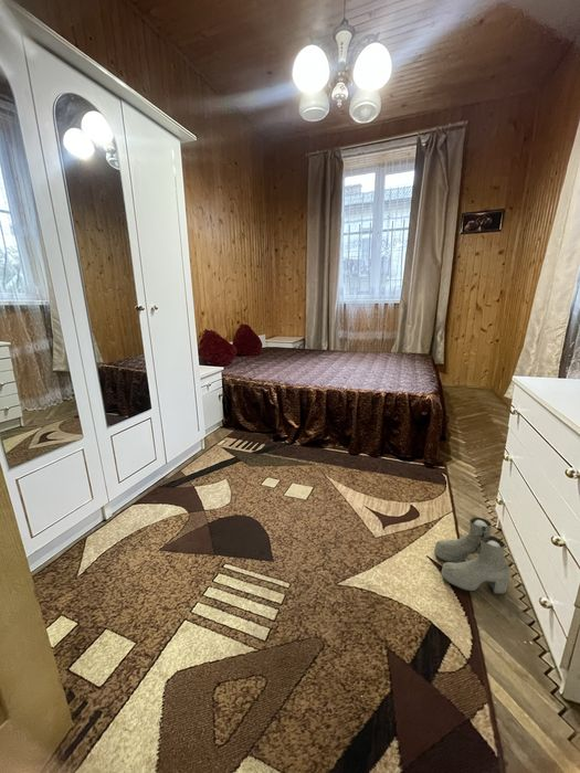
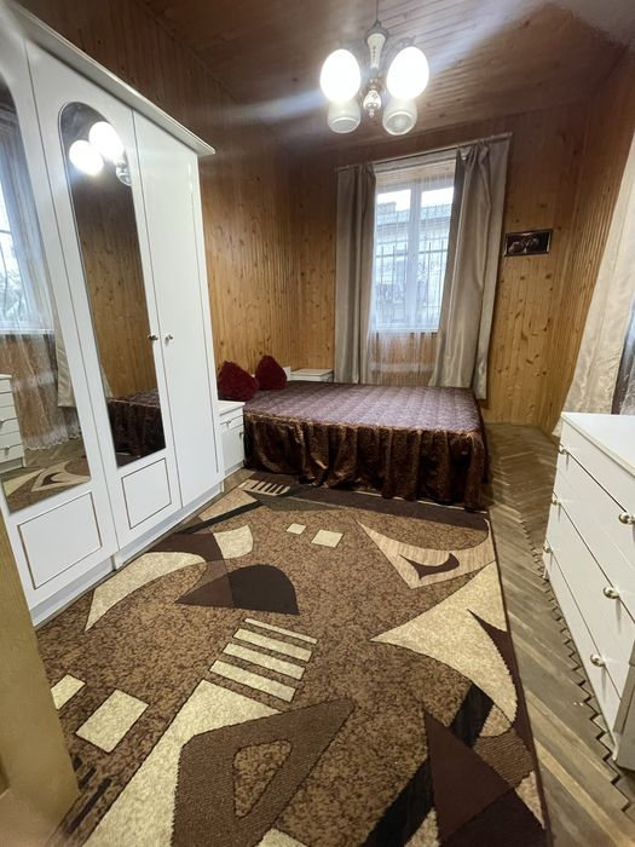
- boots [433,517,512,595]
